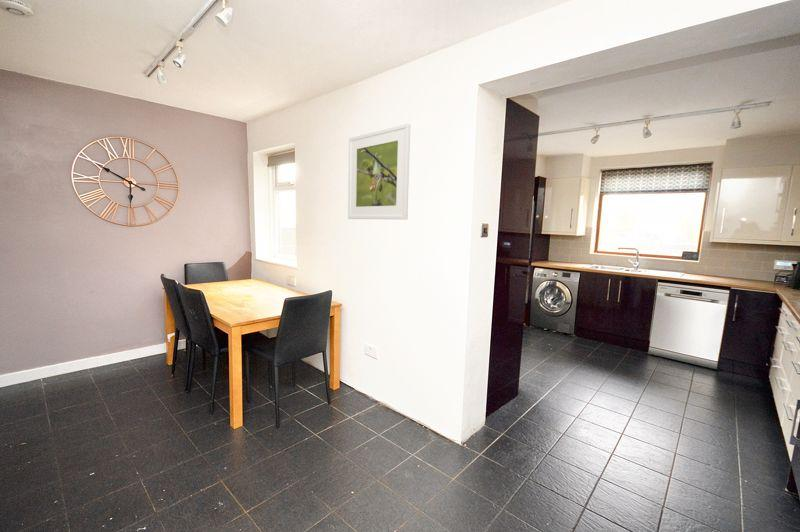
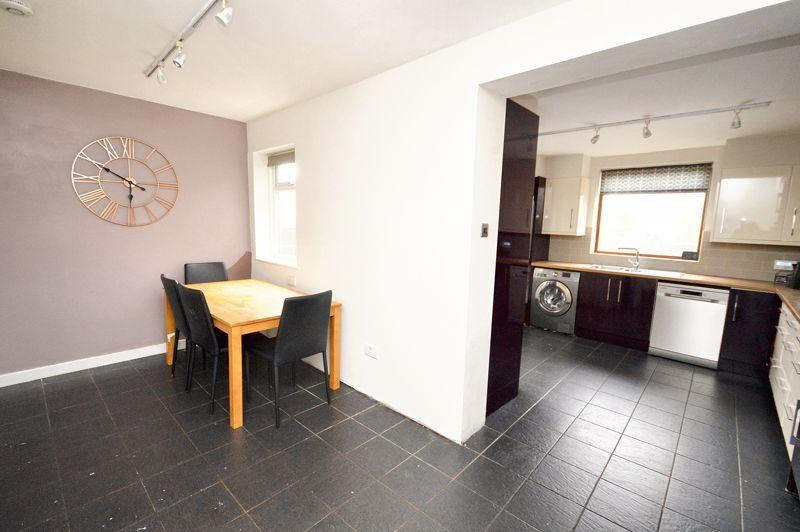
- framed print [347,122,411,220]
